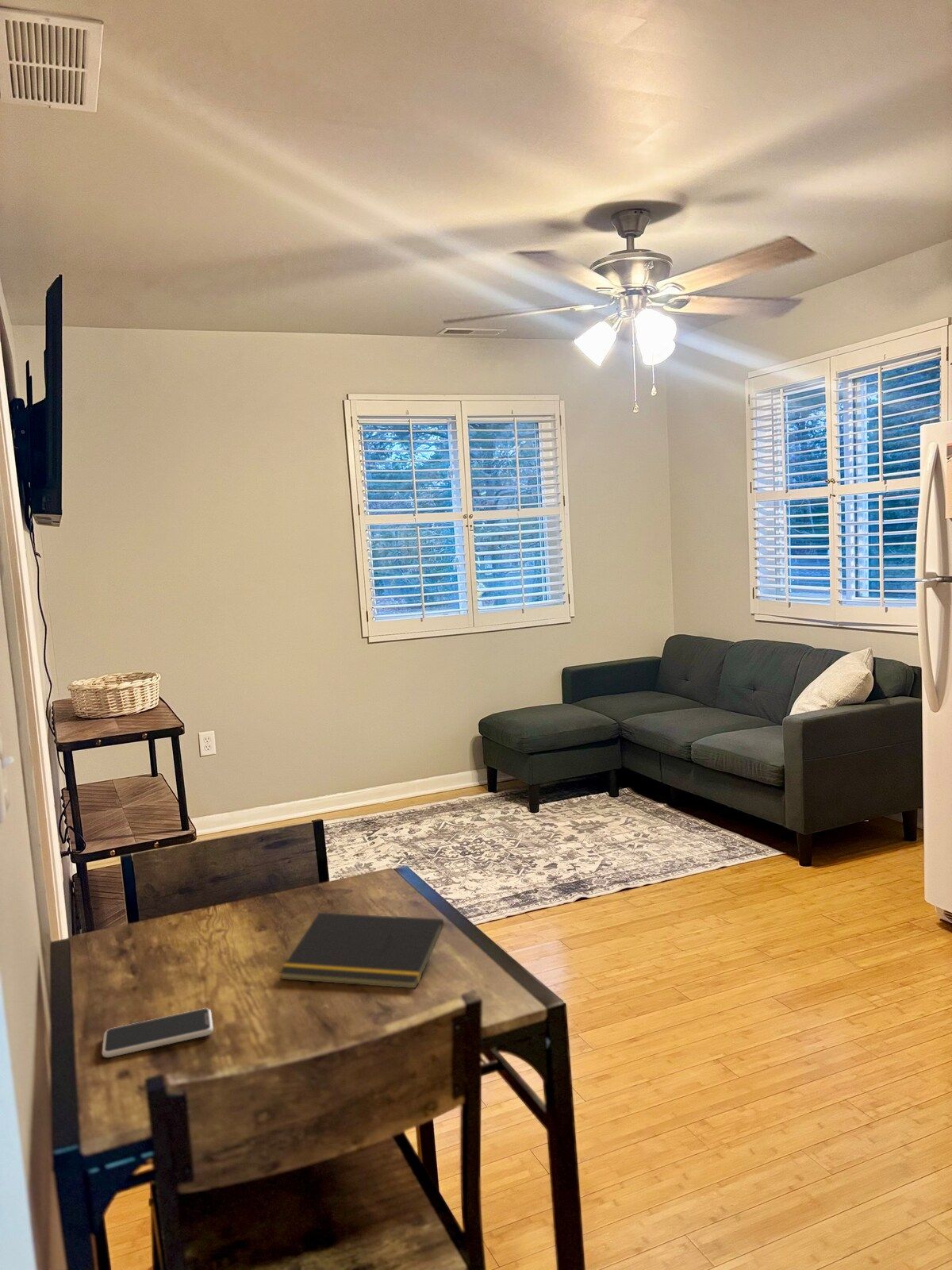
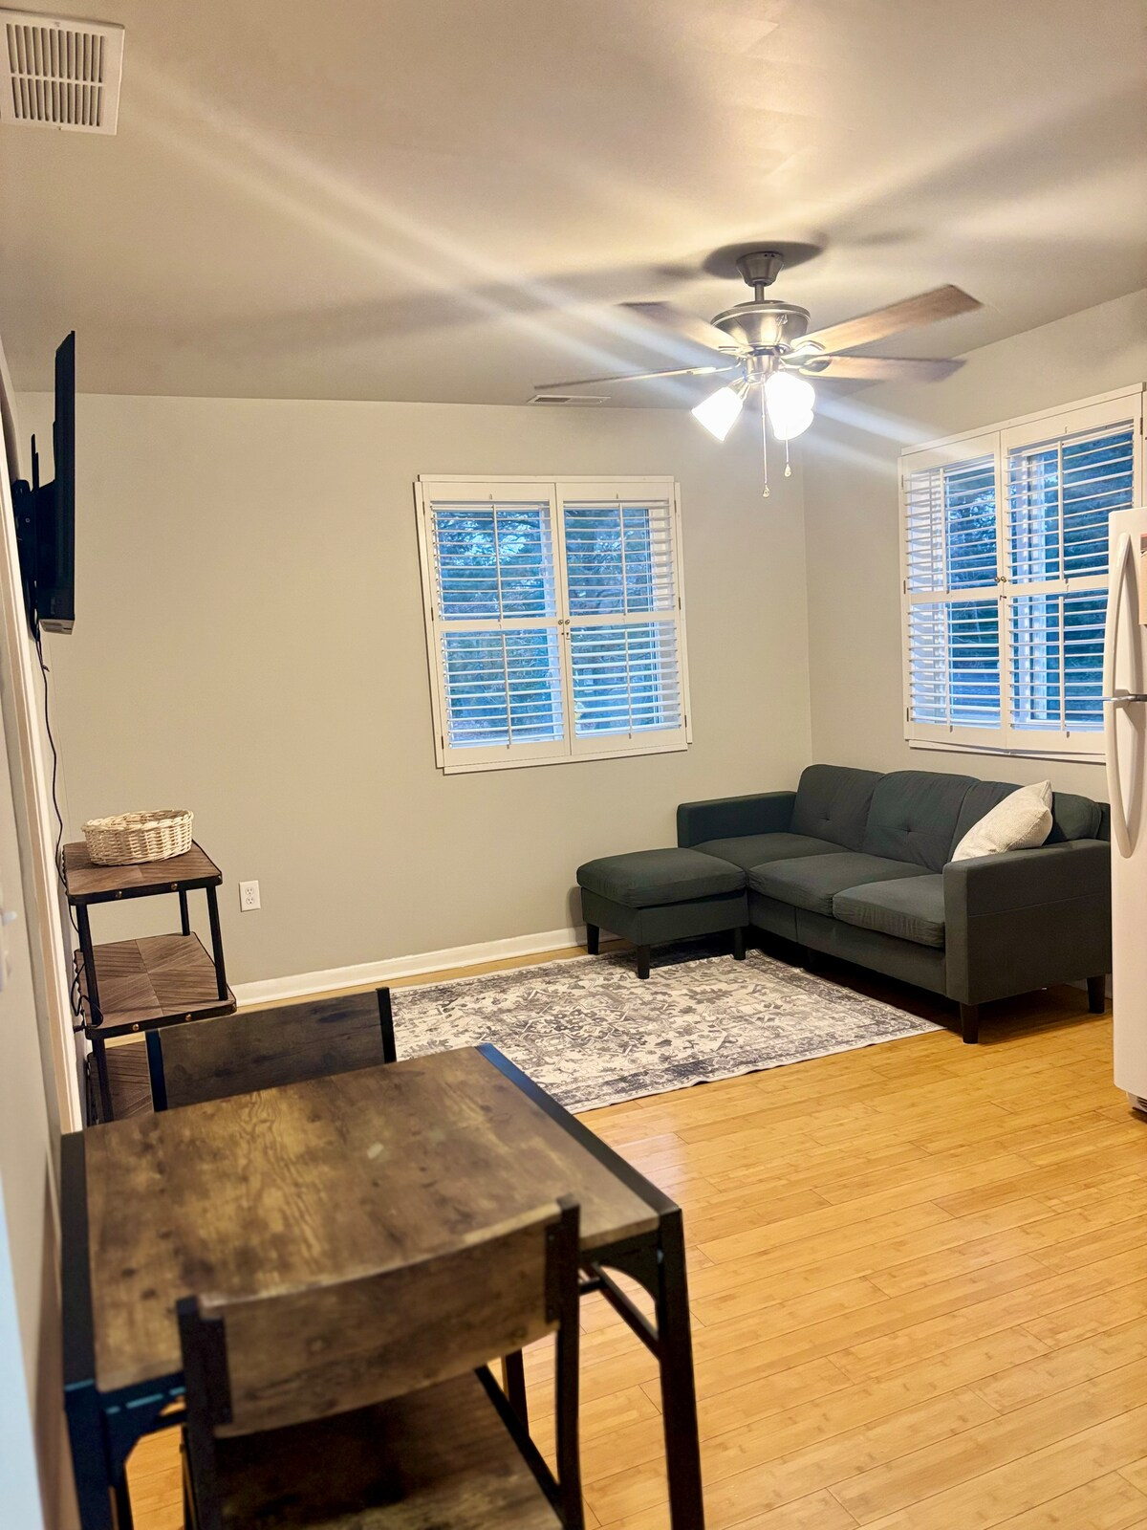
- notepad [278,912,445,989]
- smartphone [102,1007,214,1058]
